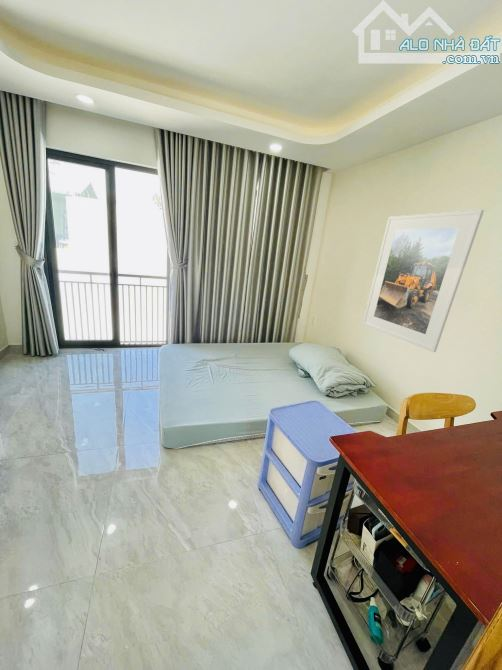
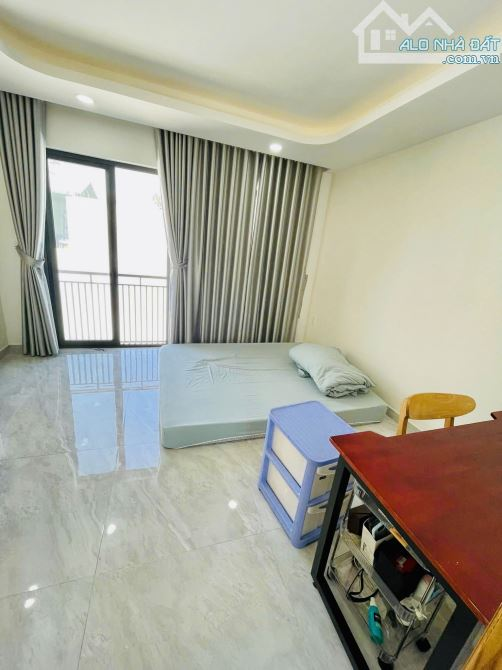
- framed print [362,209,485,353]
